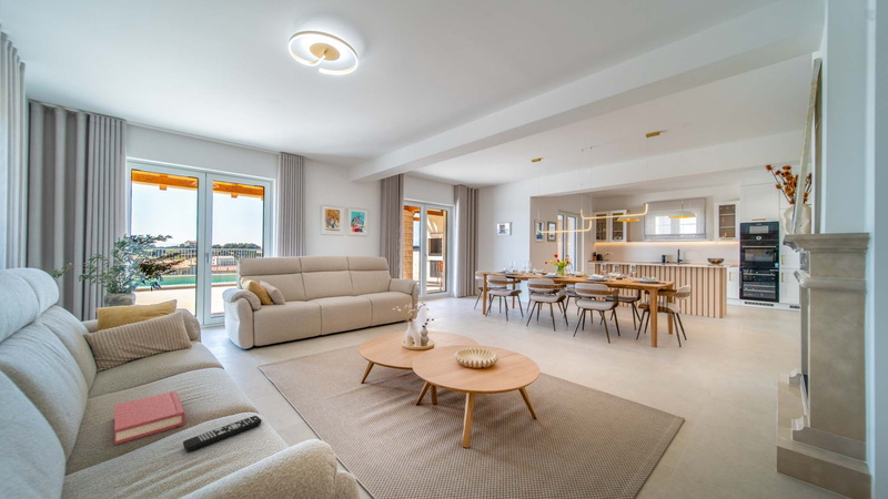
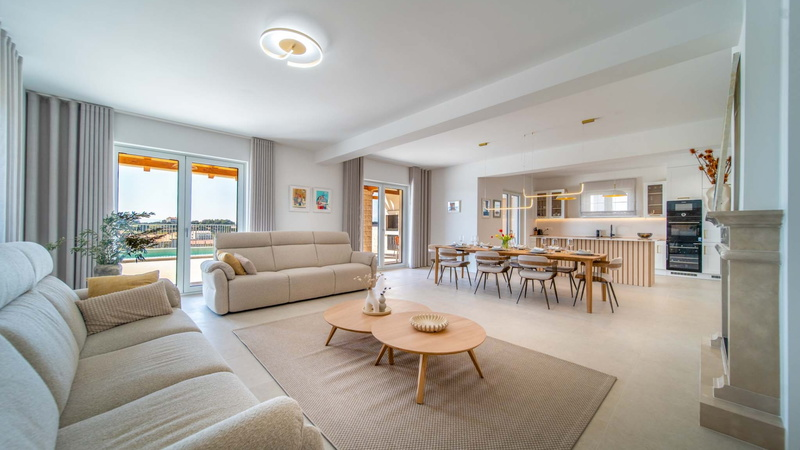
- remote control [182,415,263,452]
- hardback book [113,390,186,446]
